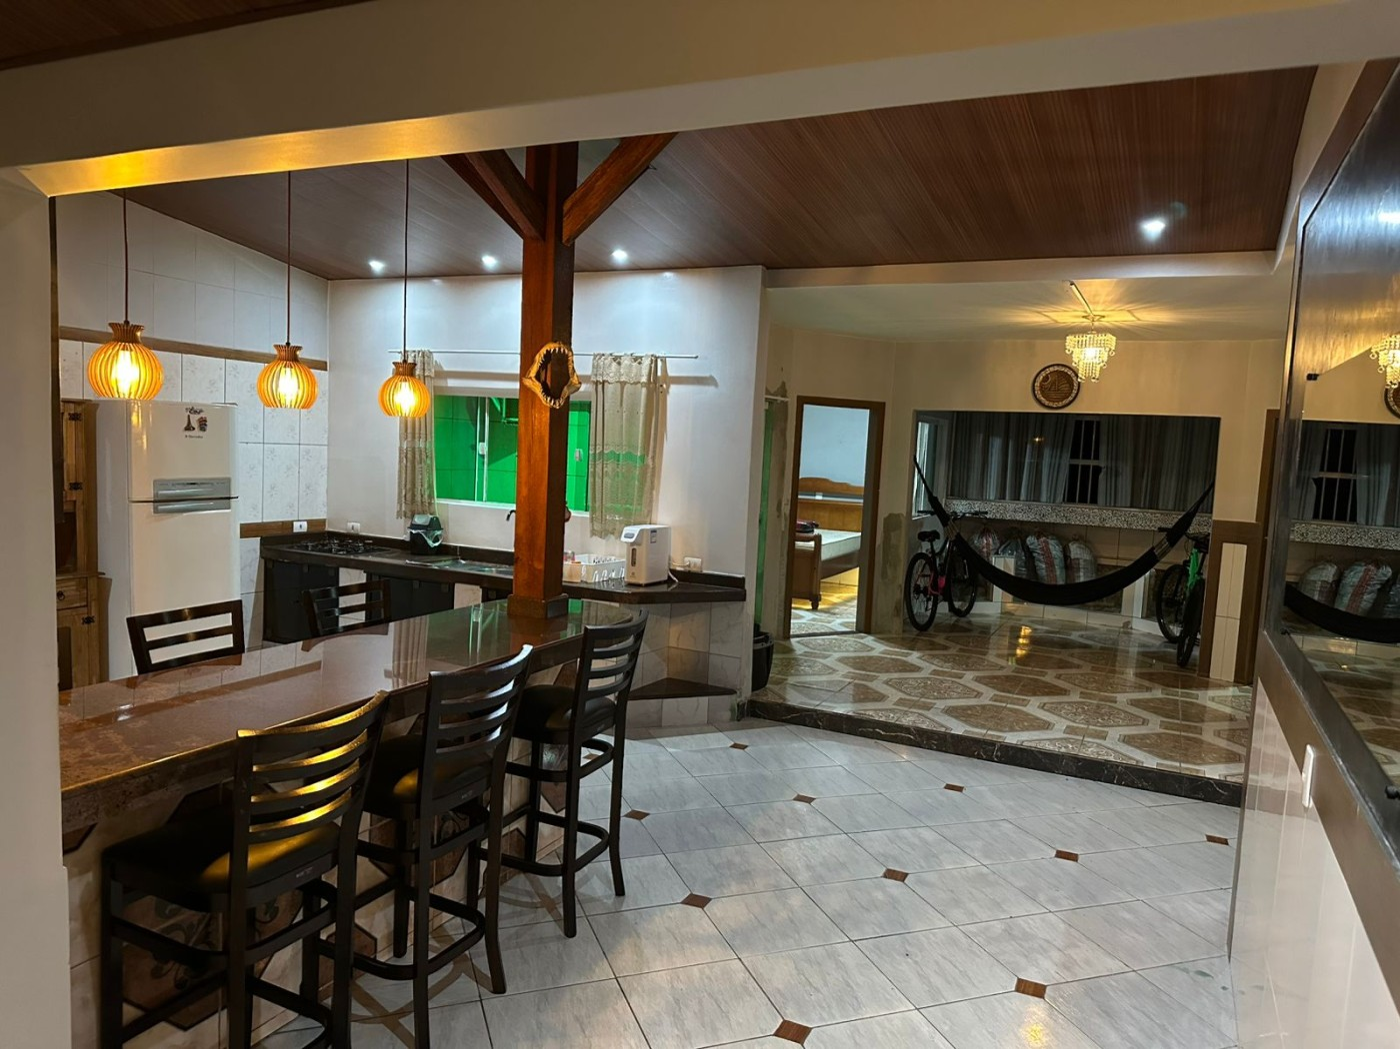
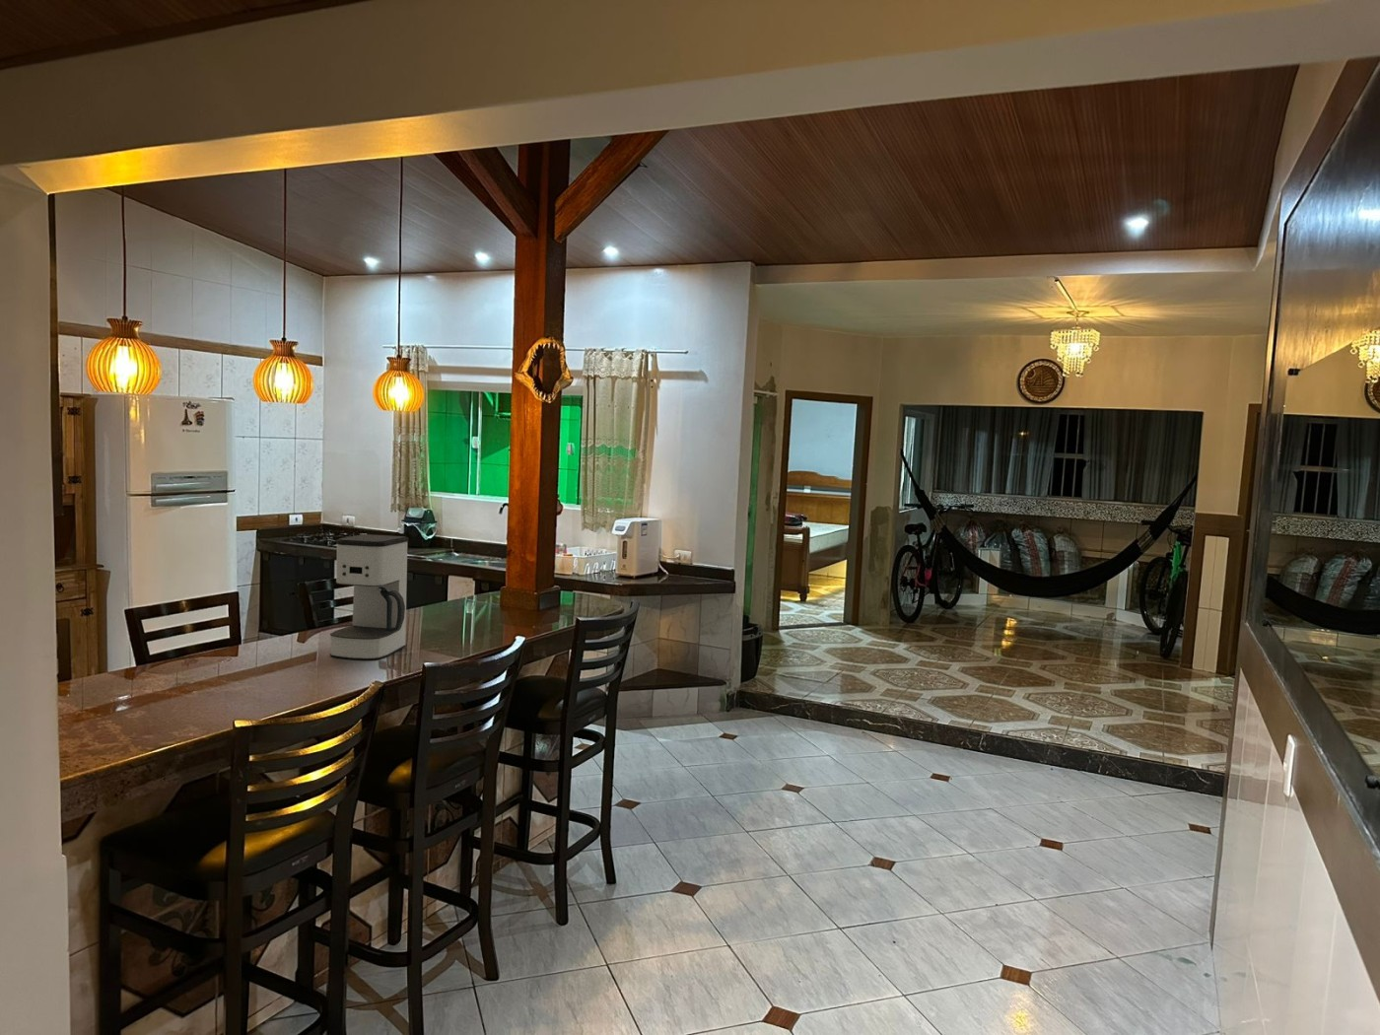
+ coffee maker [329,534,409,661]
